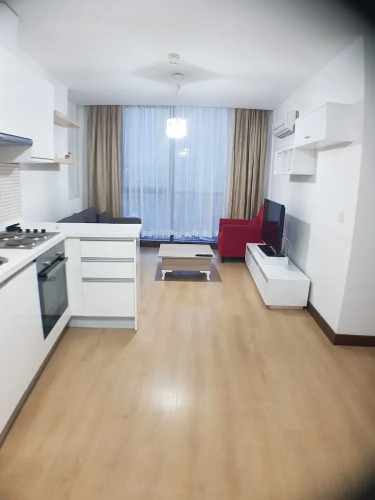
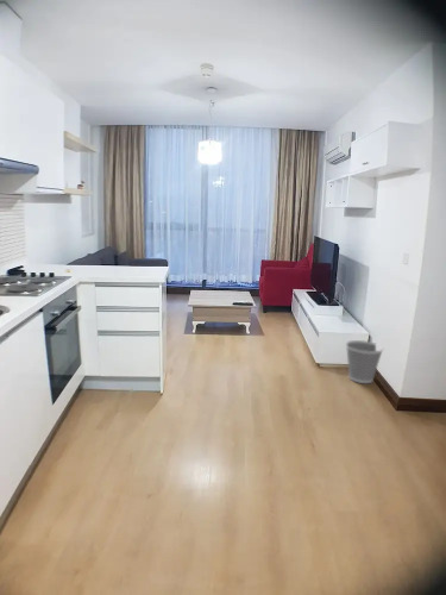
+ wastebasket [345,339,384,384]
